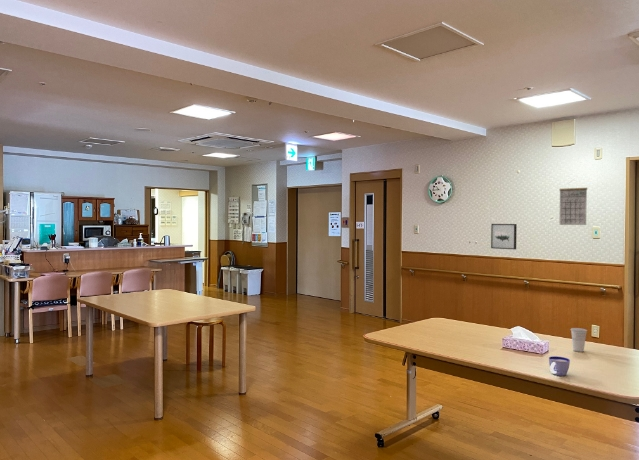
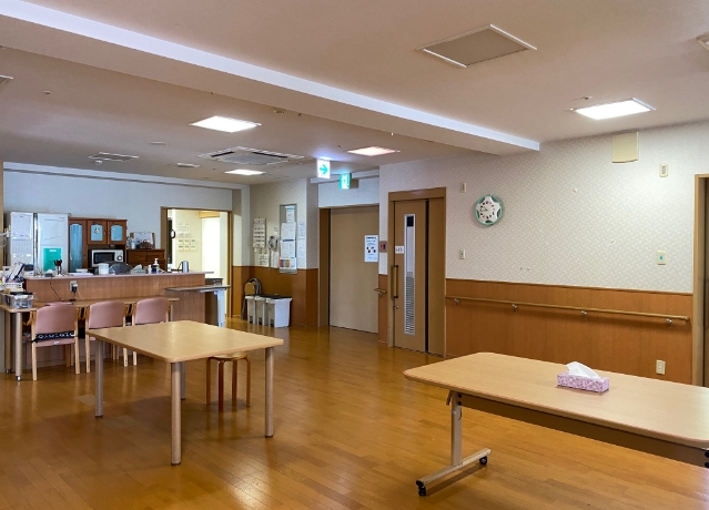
- calendar [559,179,588,226]
- cup [570,327,588,353]
- wall art [490,223,518,250]
- cup [548,355,571,377]
